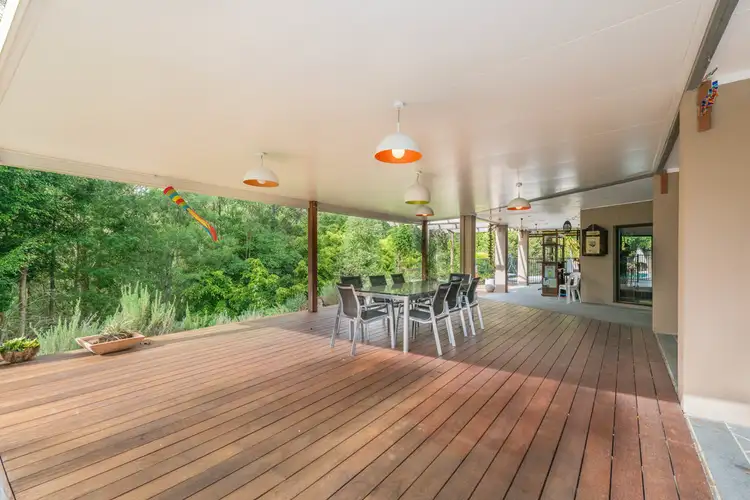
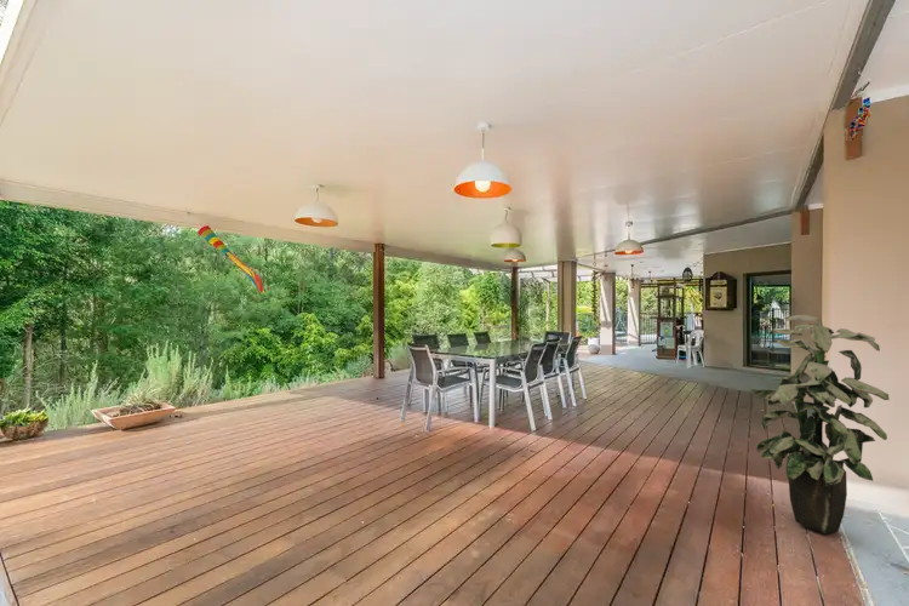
+ indoor plant [749,314,891,534]
